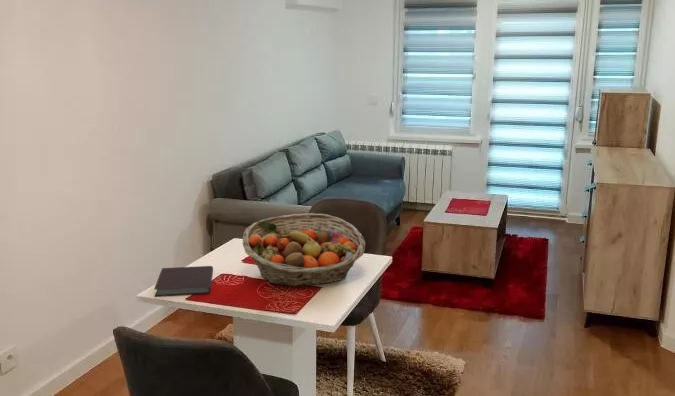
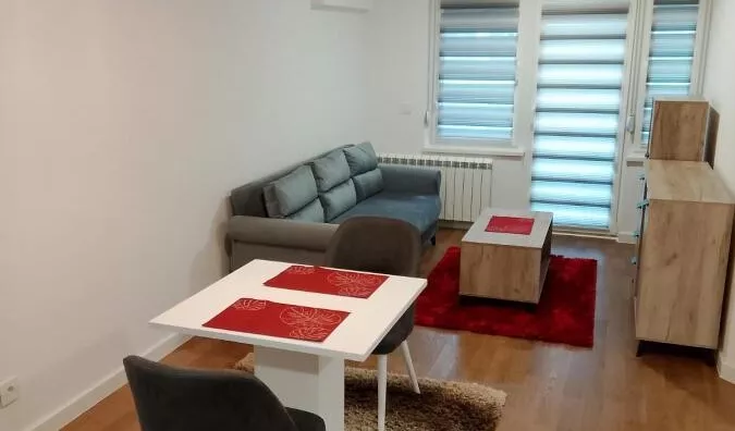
- fruit basket [242,212,366,288]
- notebook [153,265,214,298]
